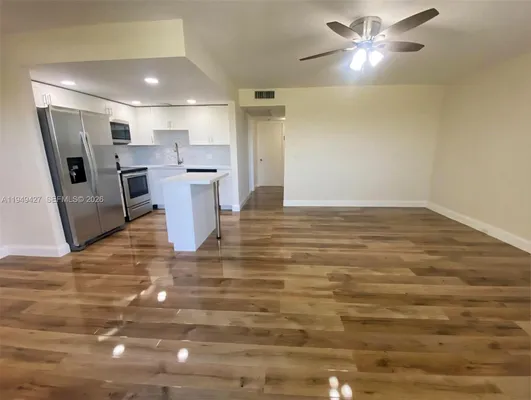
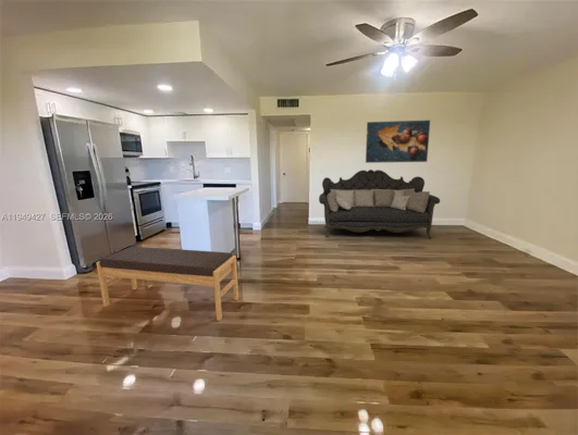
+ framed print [365,119,431,164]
+ bench [96,246,239,322]
+ sofa [318,169,441,239]
